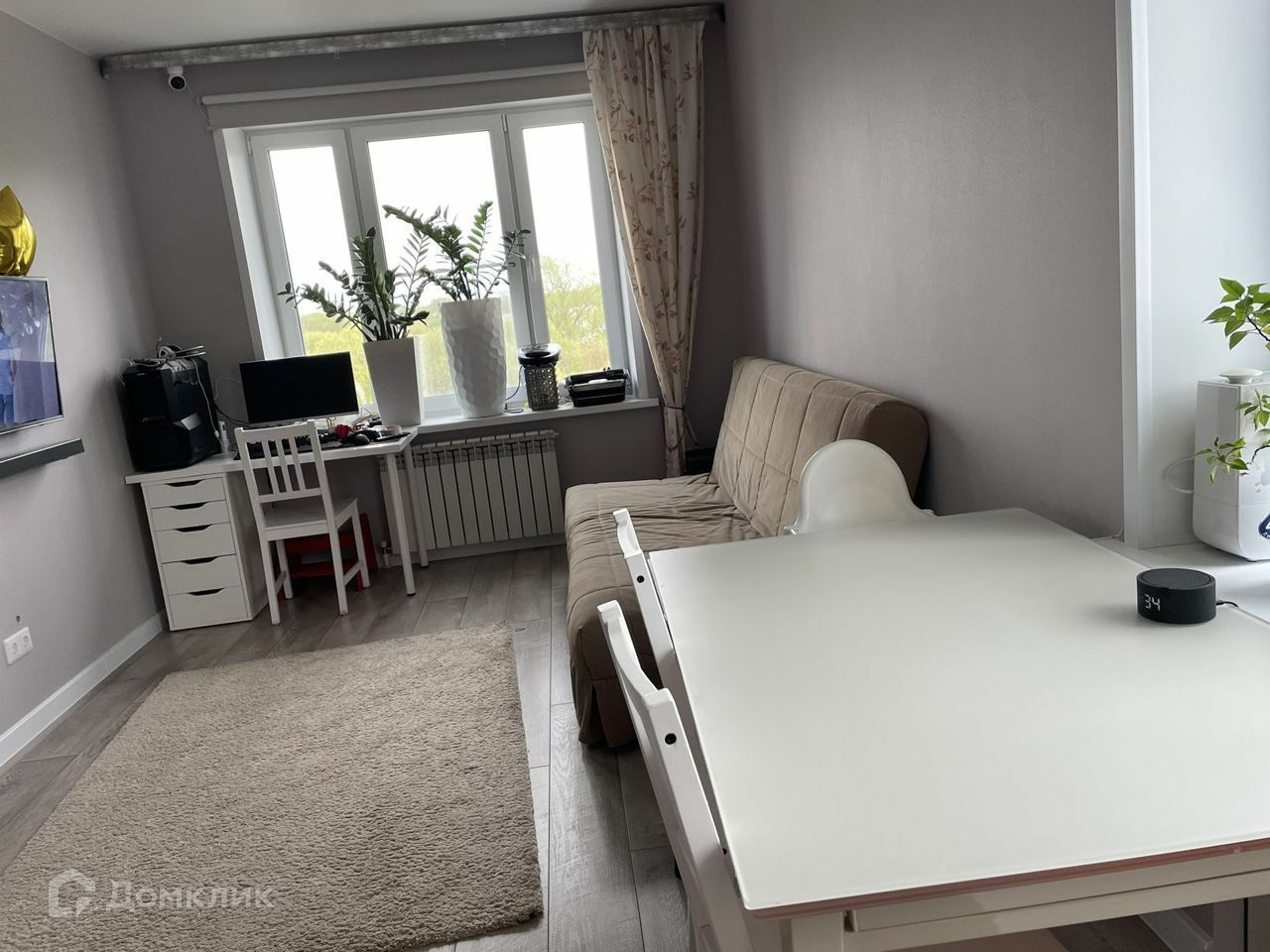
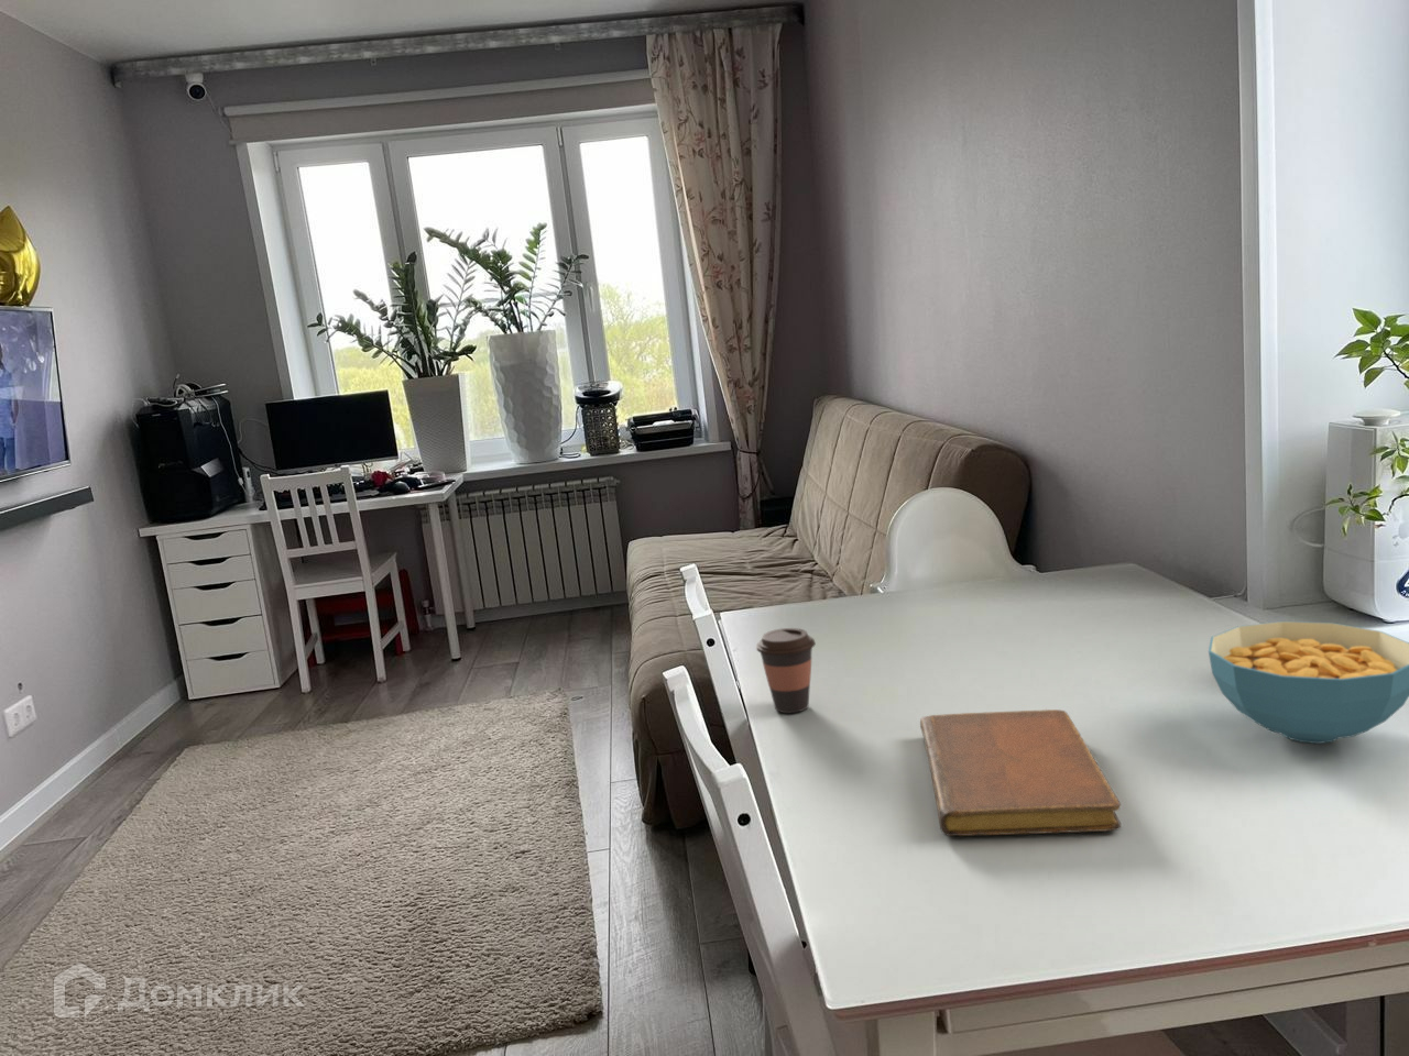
+ cereal bowl [1207,620,1409,744]
+ coffee cup [756,627,817,714]
+ notebook [919,709,1122,837]
